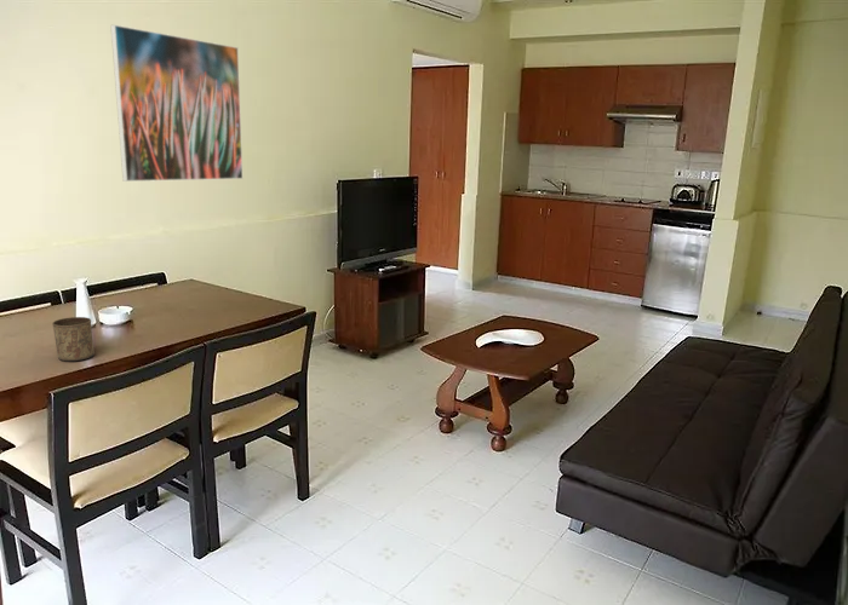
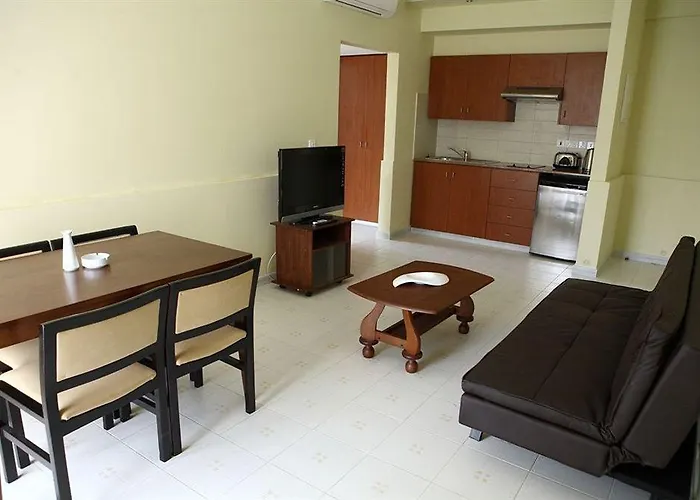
- cup [52,316,96,362]
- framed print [110,23,243,183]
